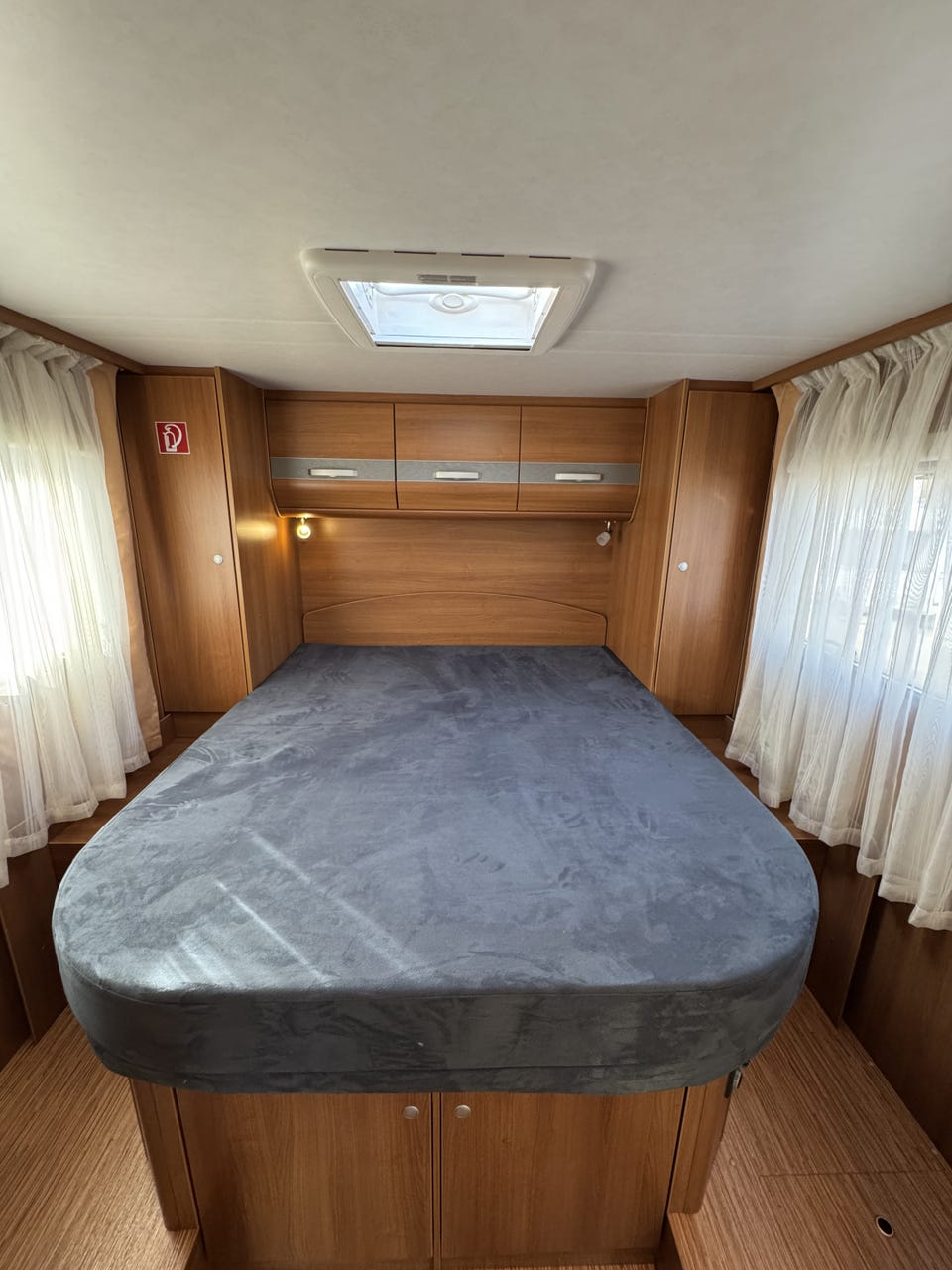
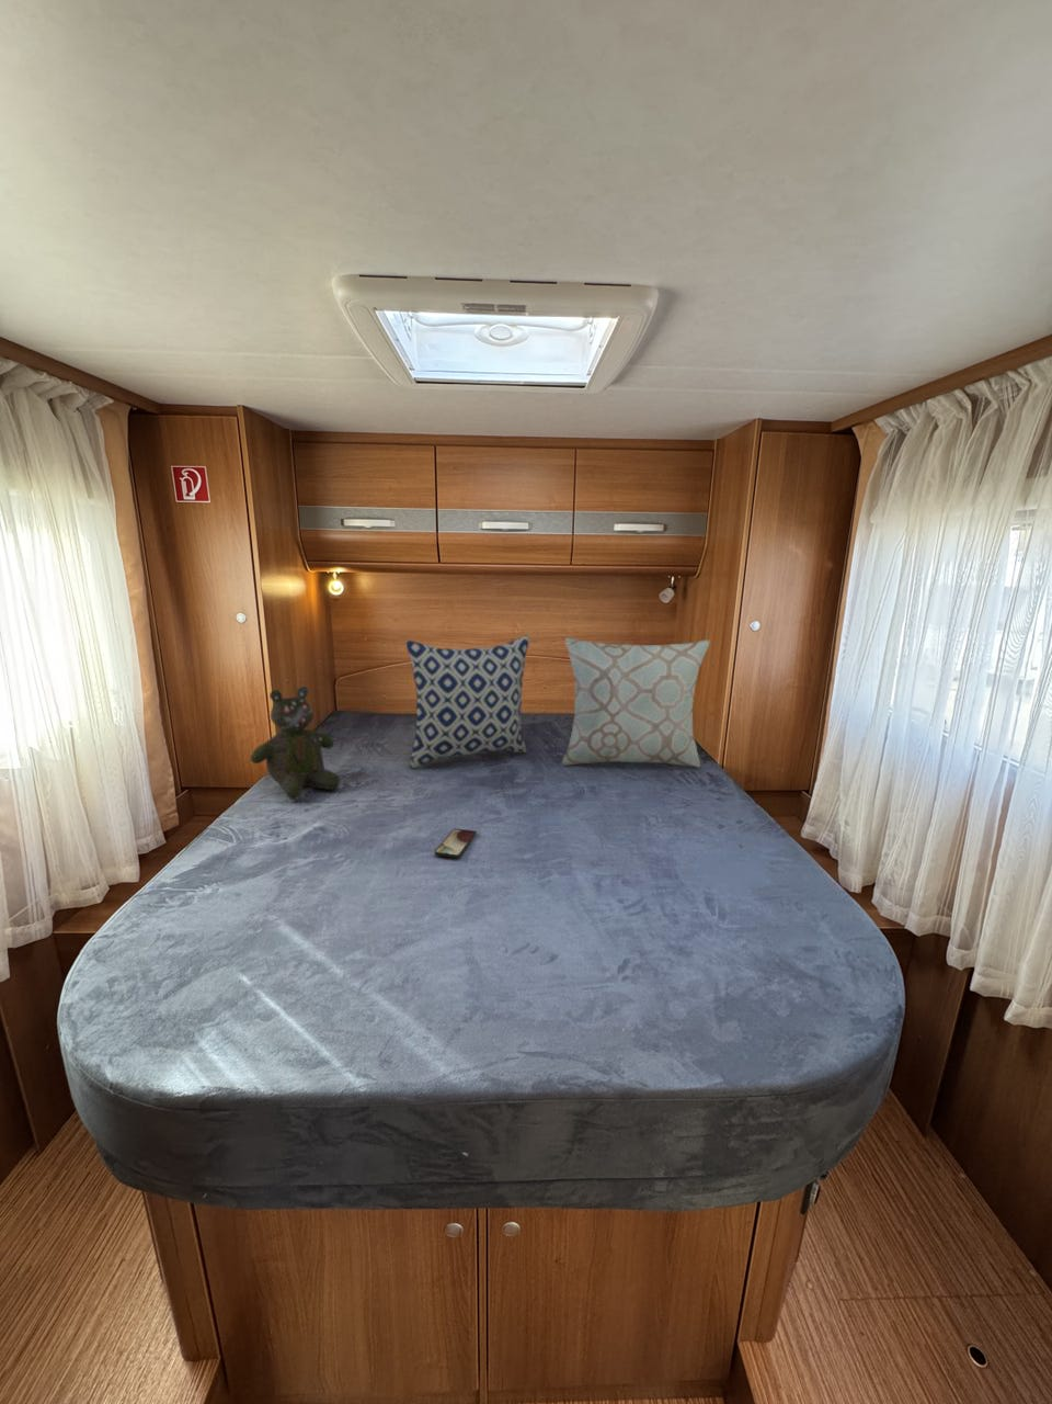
+ smartphone [434,828,477,859]
+ pillow [561,637,712,769]
+ pillow [404,633,530,769]
+ teddy bear [250,685,340,800]
